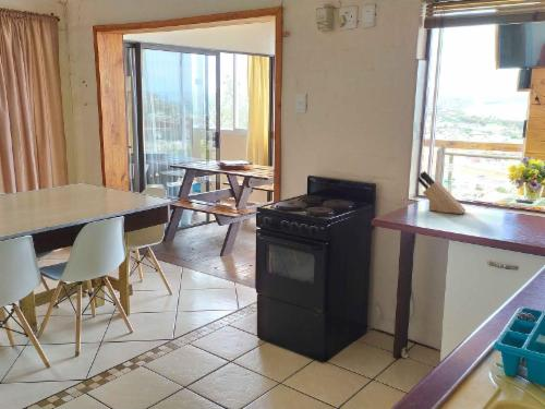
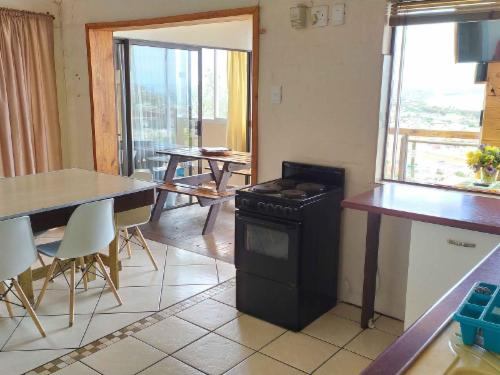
- knife block [416,170,467,215]
